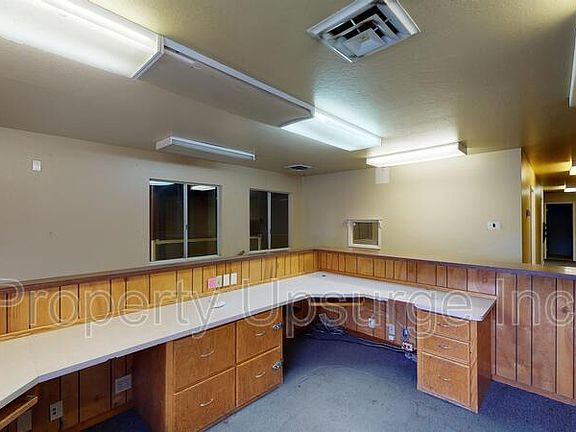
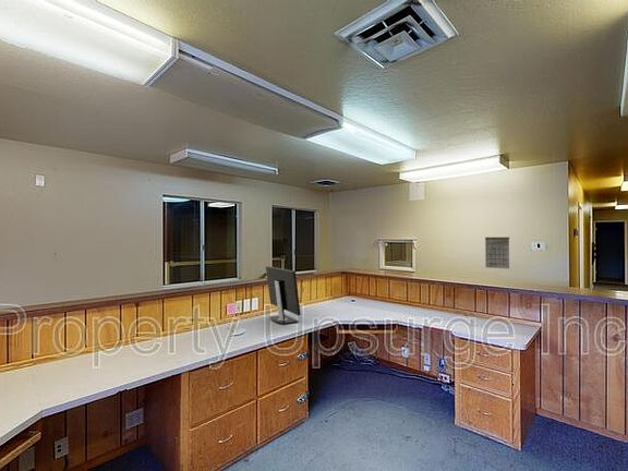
+ calendar [484,230,510,269]
+ monitor [265,265,302,326]
